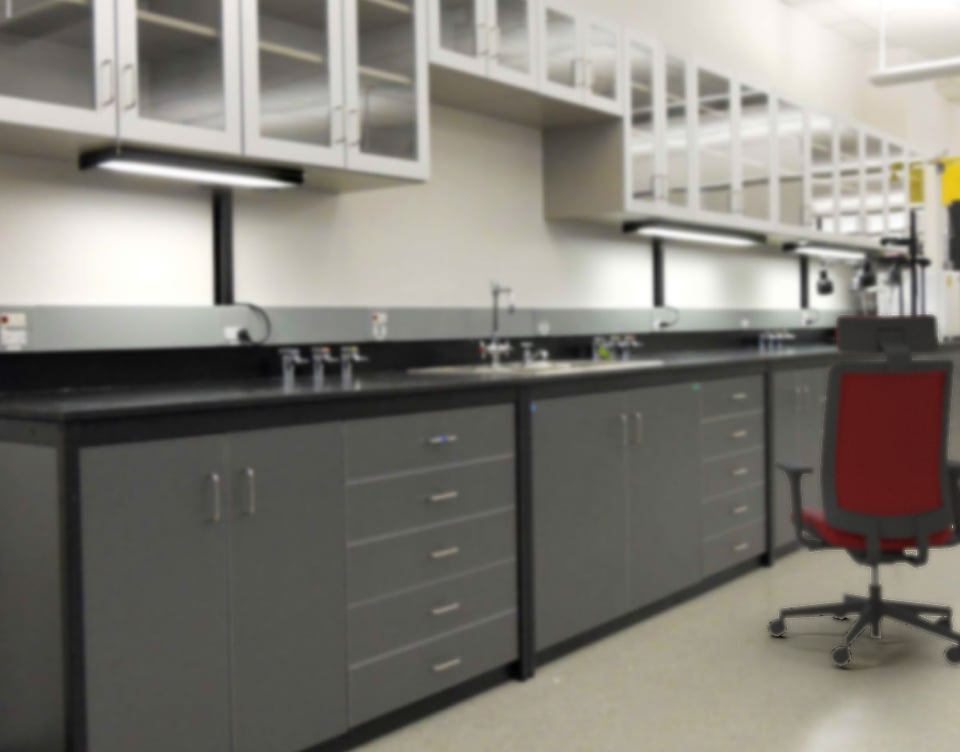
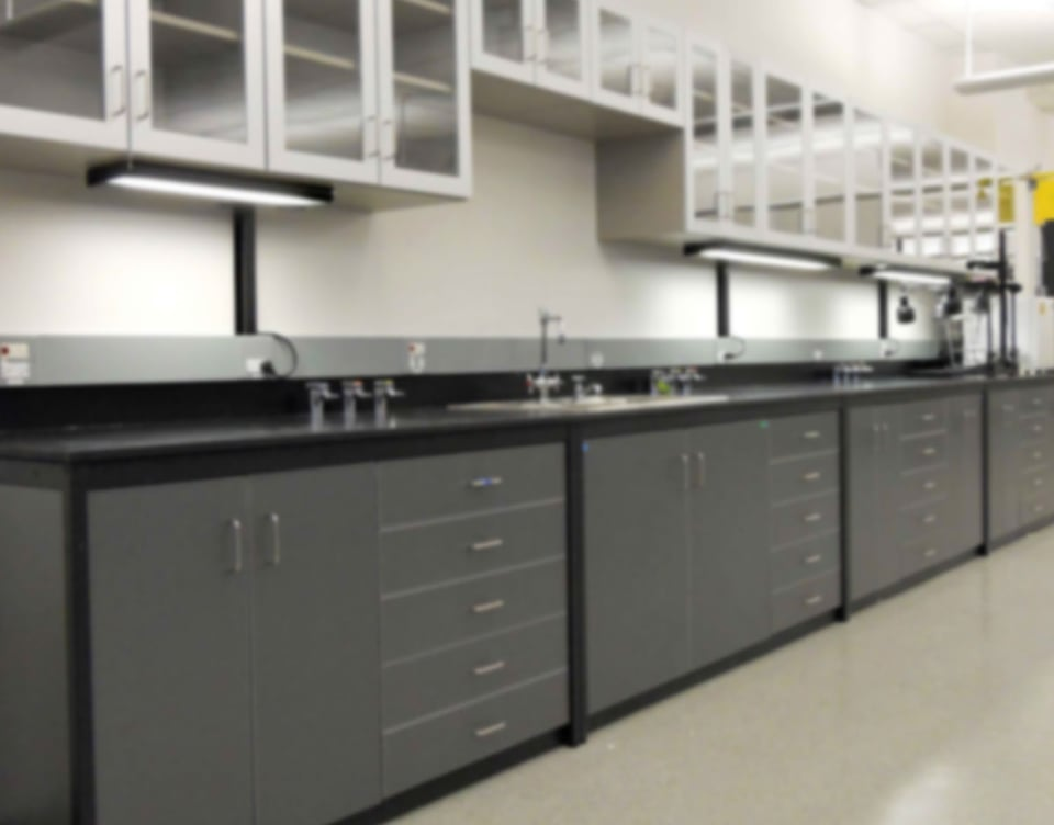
- office chair [766,313,960,668]
